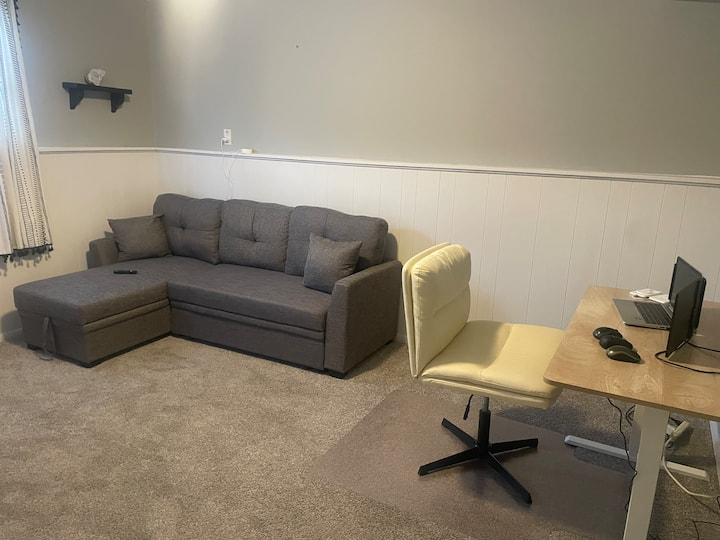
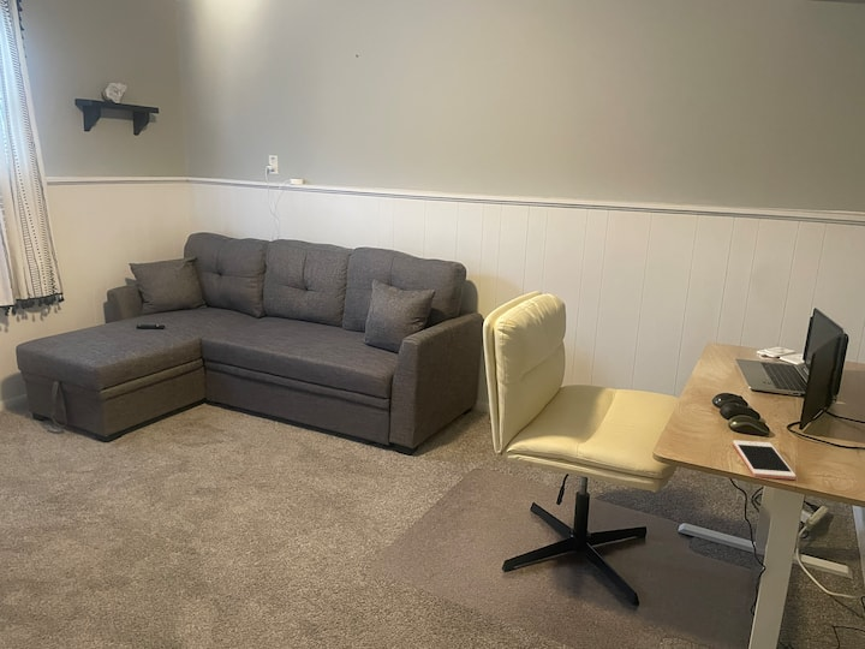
+ cell phone [732,439,797,481]
